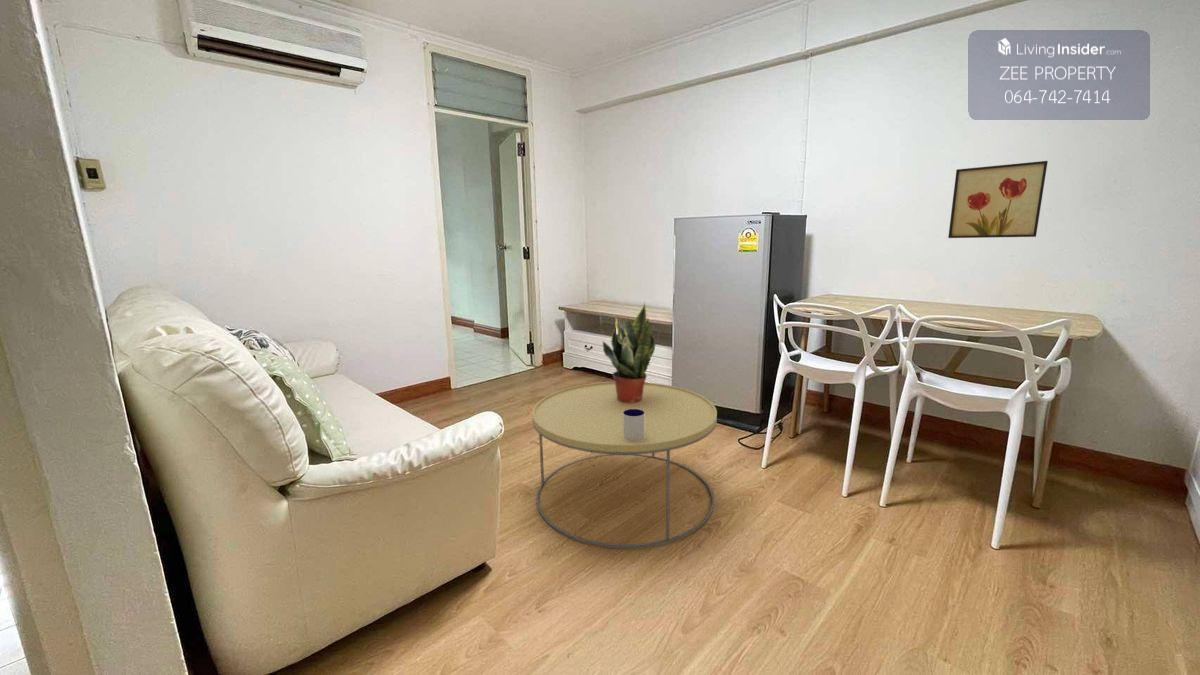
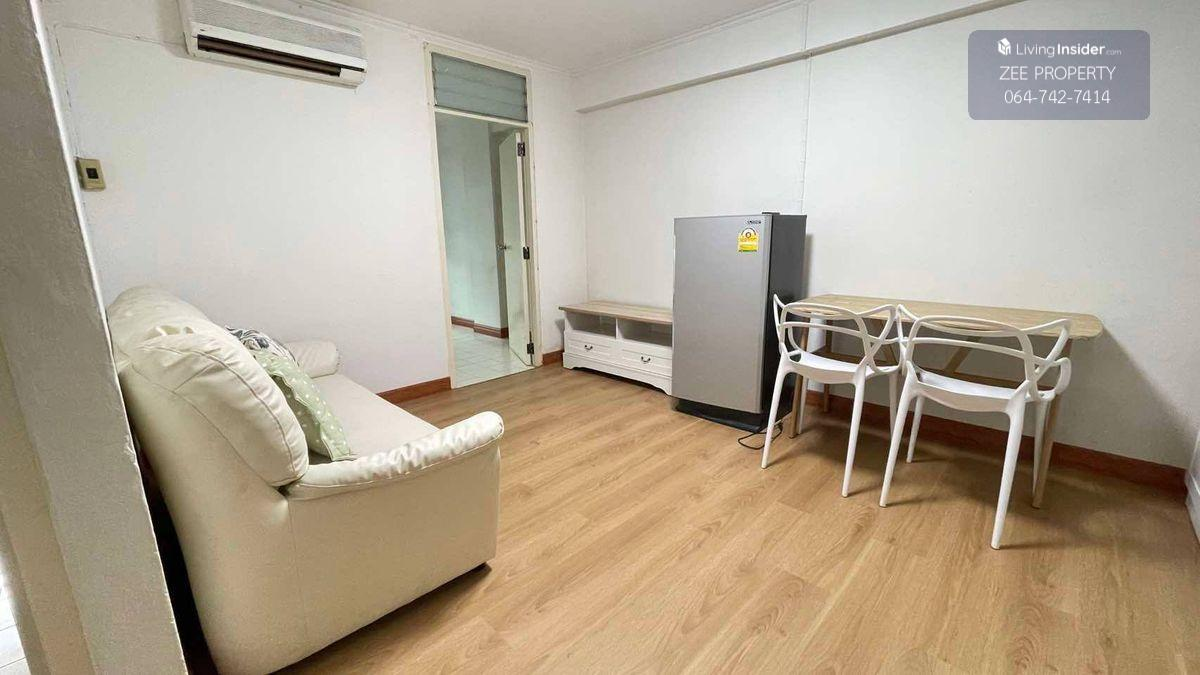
- mug [623,409,645,442]
- wall art [947,160,1049,239]
- coffee table [531,381,718,549]
- potted plant [602,301,660,403]
